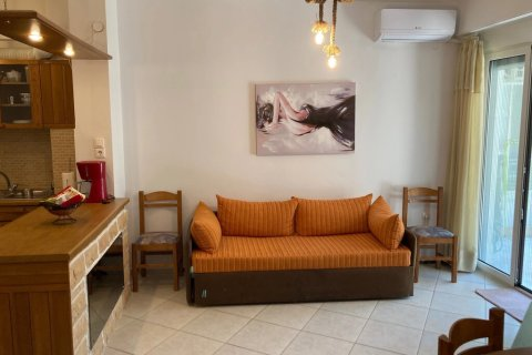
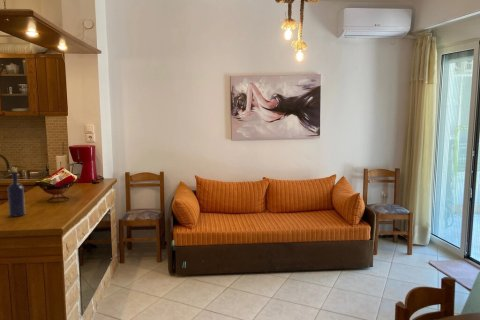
+ bottle [6,167,26,218]
